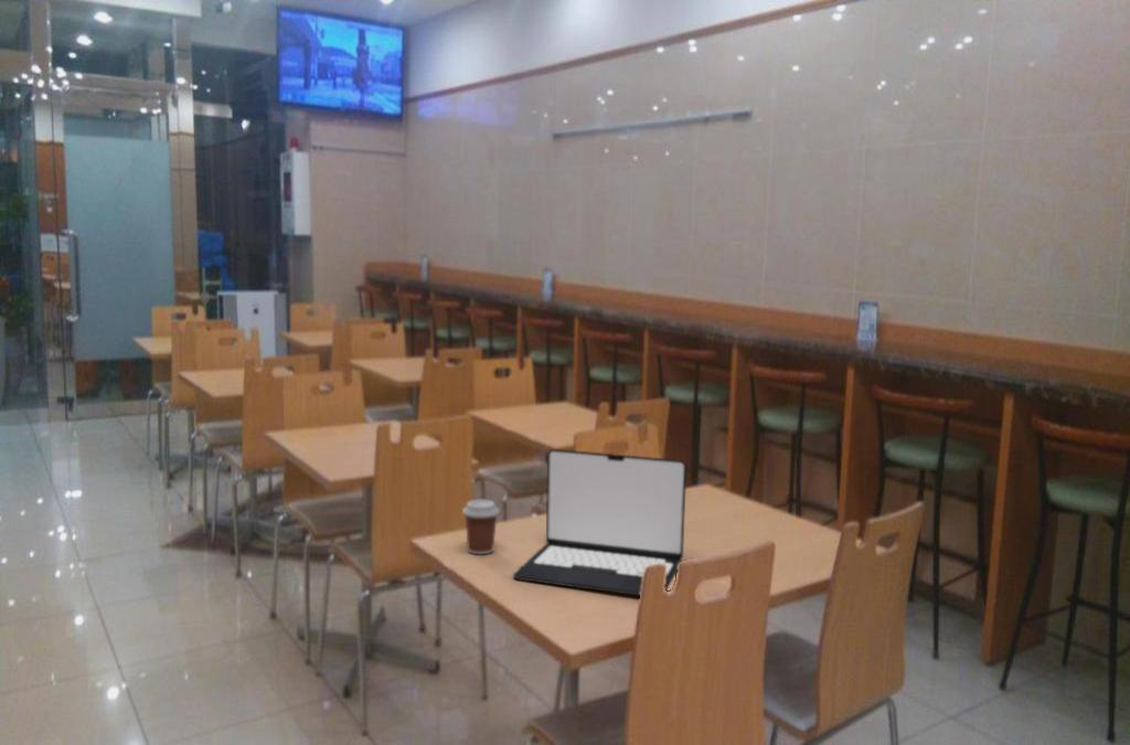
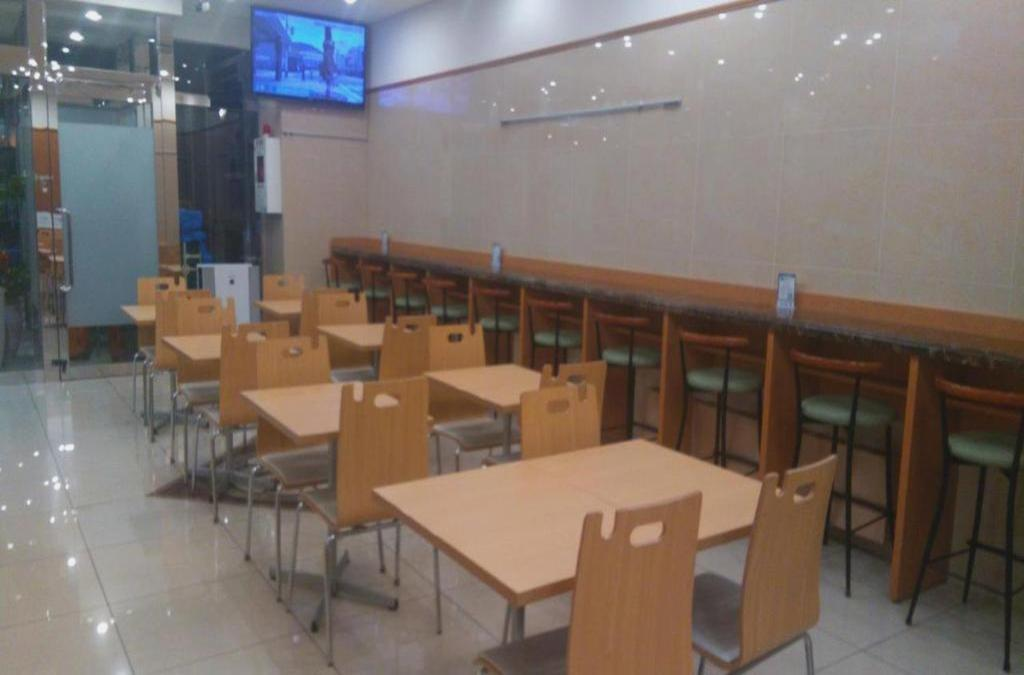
- laptop [512,448,687,597]
- coffee cup [461,499,501,555]
